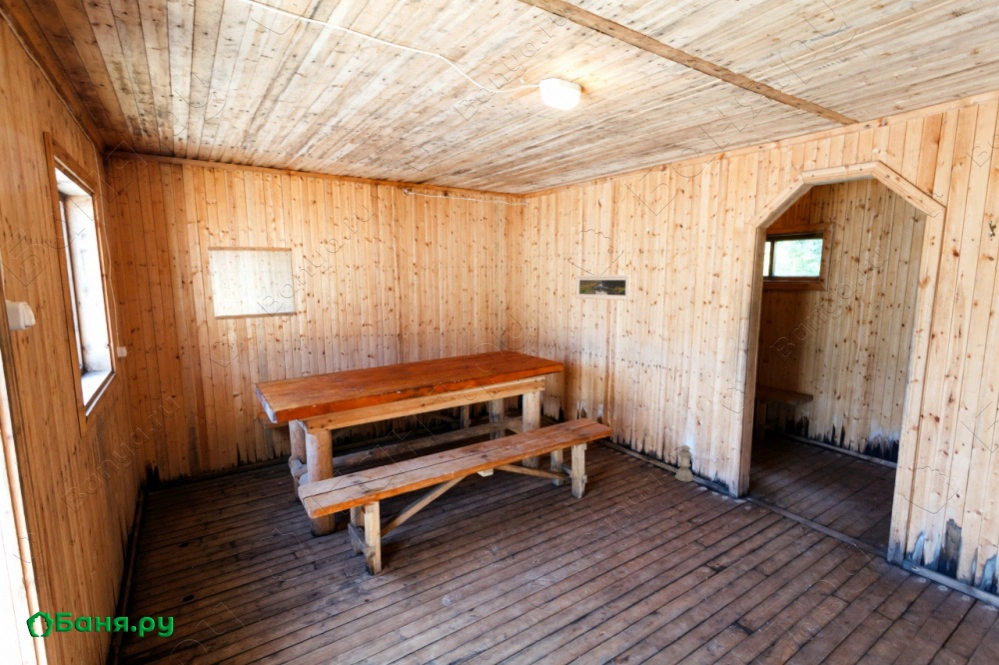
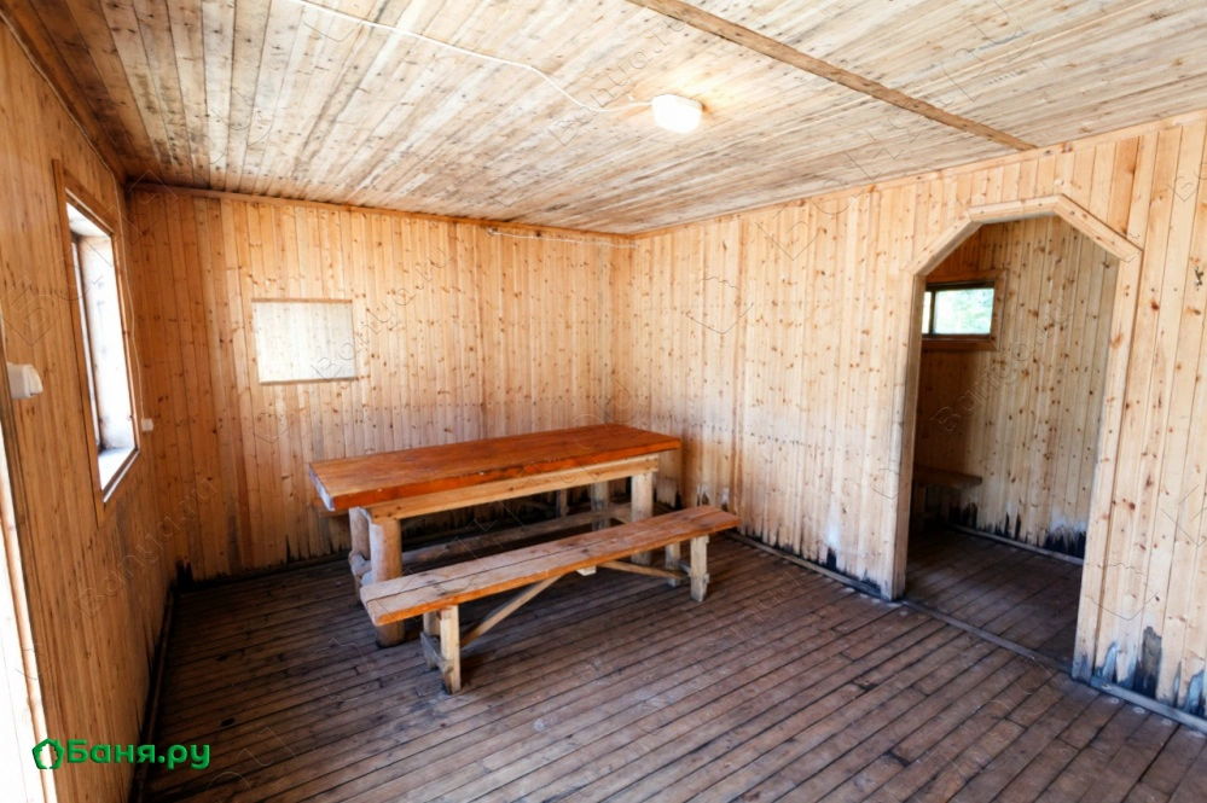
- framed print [575,274,632,302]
- lantern [674,444,699,483]
